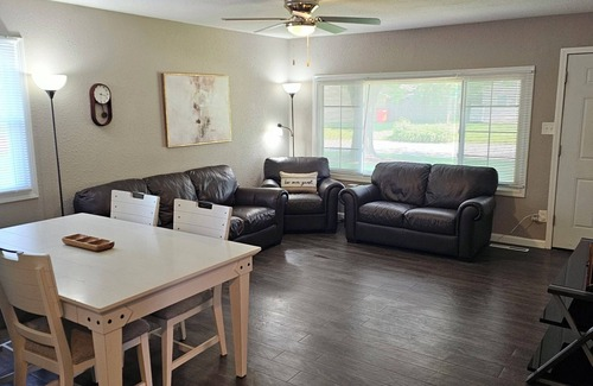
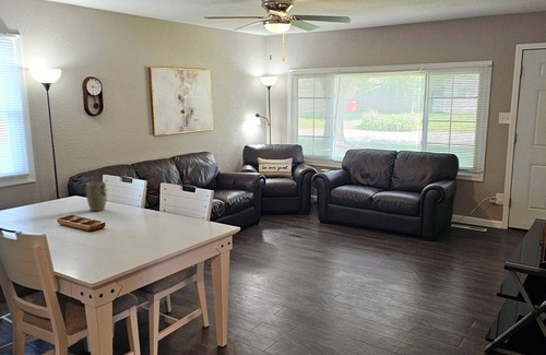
+ plant pot [85,180,108,212]
